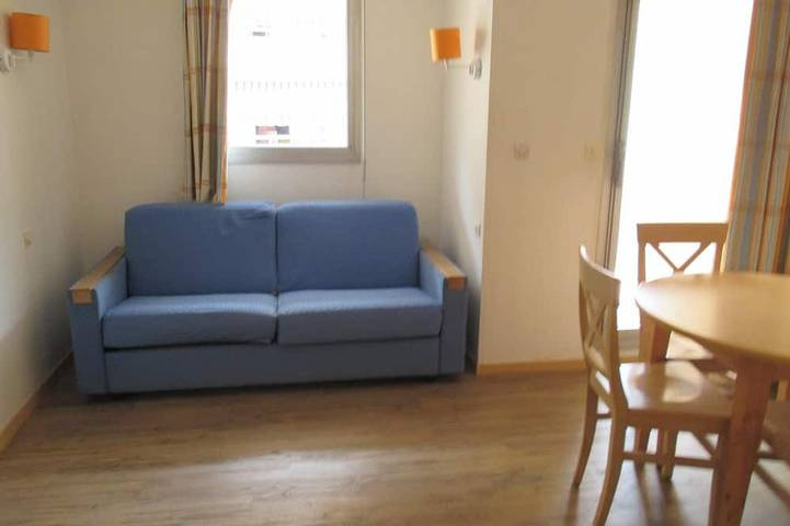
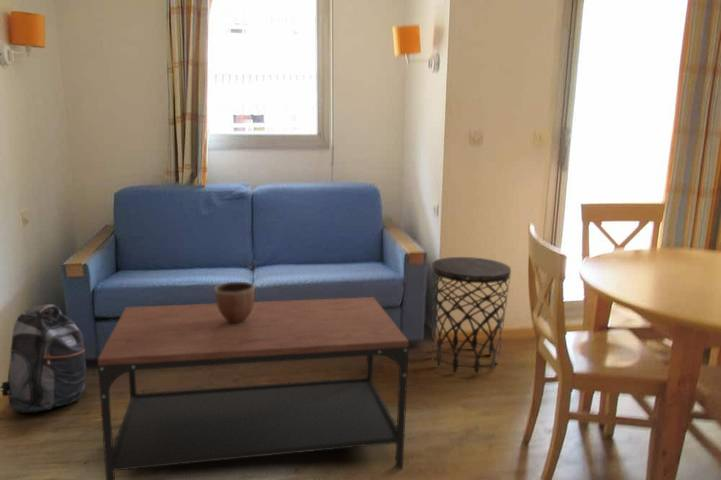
+ backpack [0,303,87,414]
+ side table [431,256,512,375]
+ decorative bowl [214,280,256,323]
+ coffee table [97,296,410,480]
